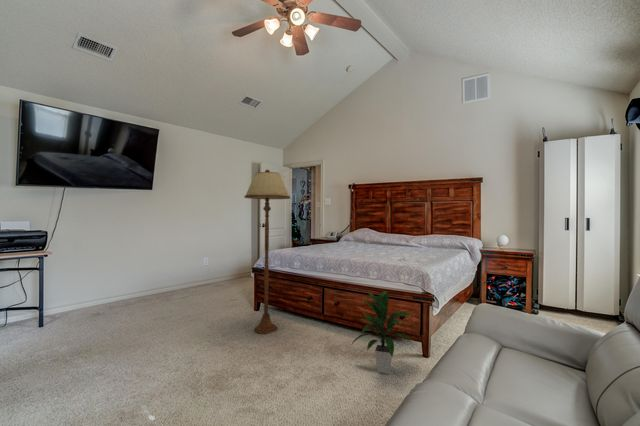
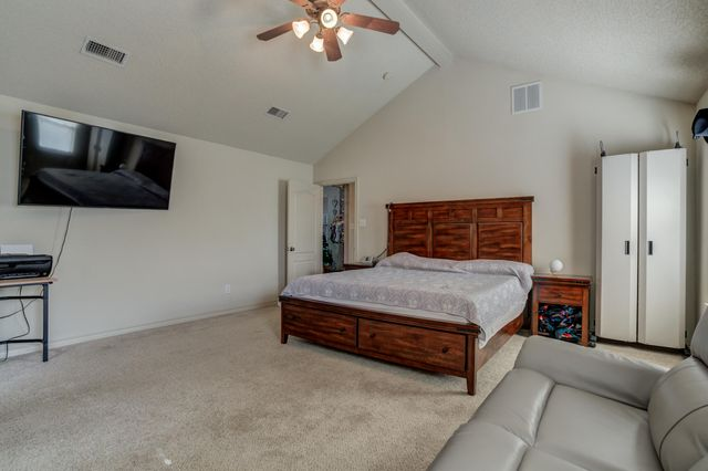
- indoor plant [351,290,414,375]
- floor lamp [243,169,291,335]
